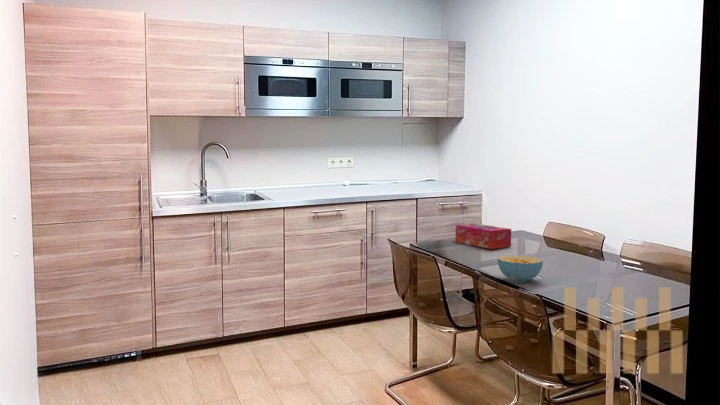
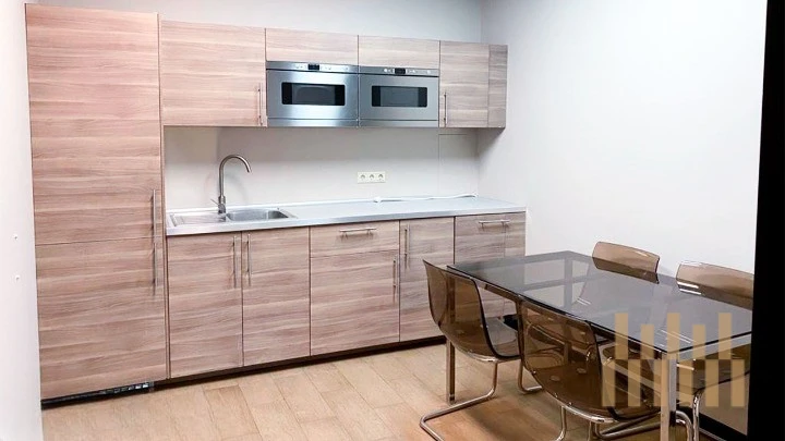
- tissue box [454,223,512,250]
- cereal bowl [497,254,544,283]
